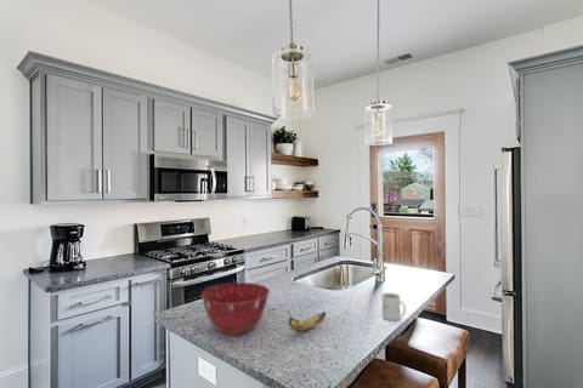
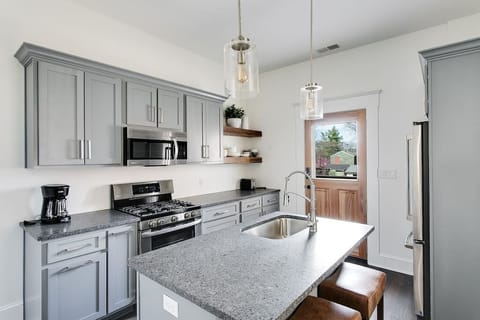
- mixing bowl [200,281,271,336]
- mug [381,292,407,321]
- banana [287,309,327,332]
